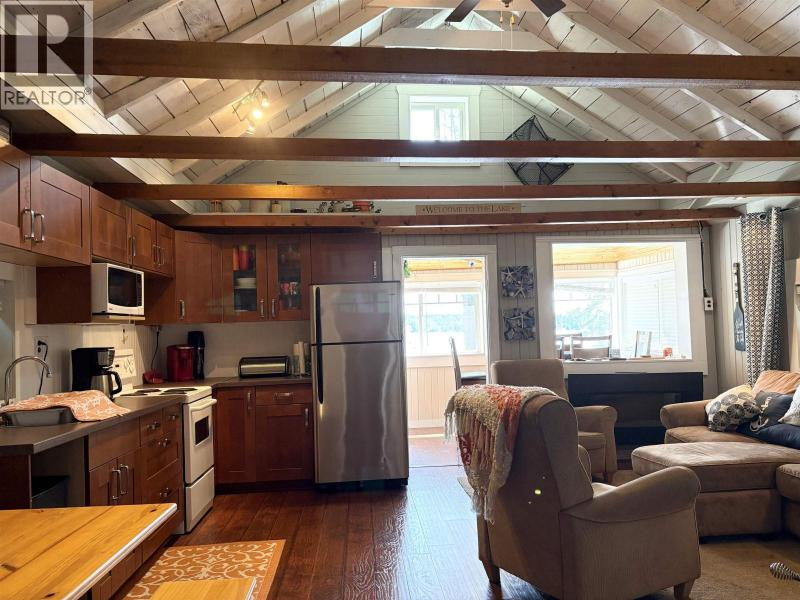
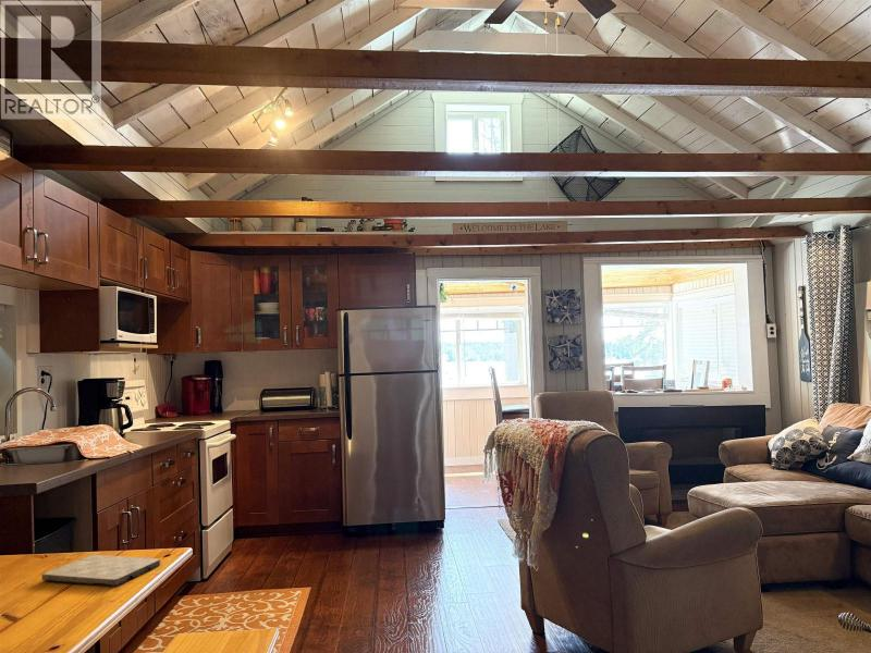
+ cutting board [41,554,161,588]
